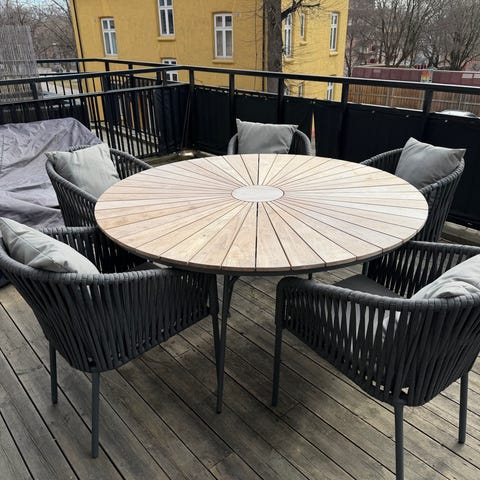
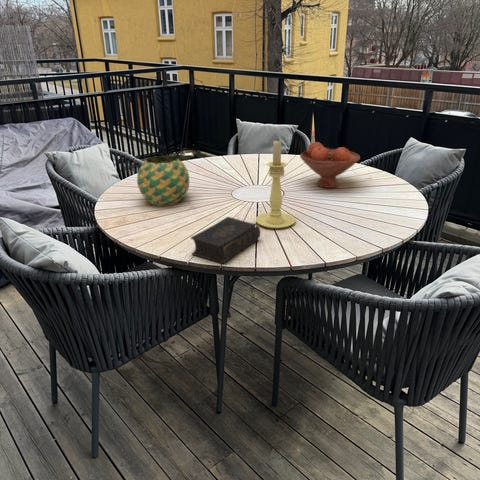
+ book [190,216,261,264]
+ candle holder [255,138,297,229]
+ fruit bowl [299,141,361,189]
+ decorative ball [136,155,190,206]
